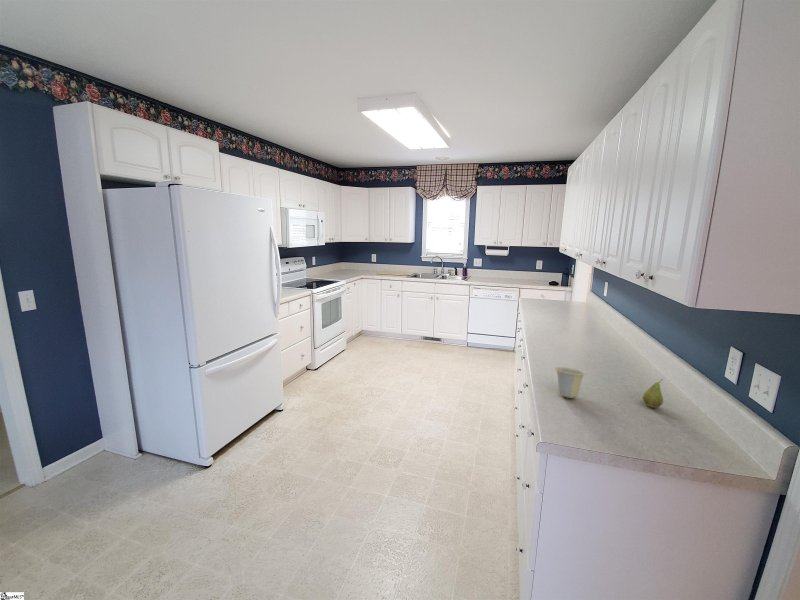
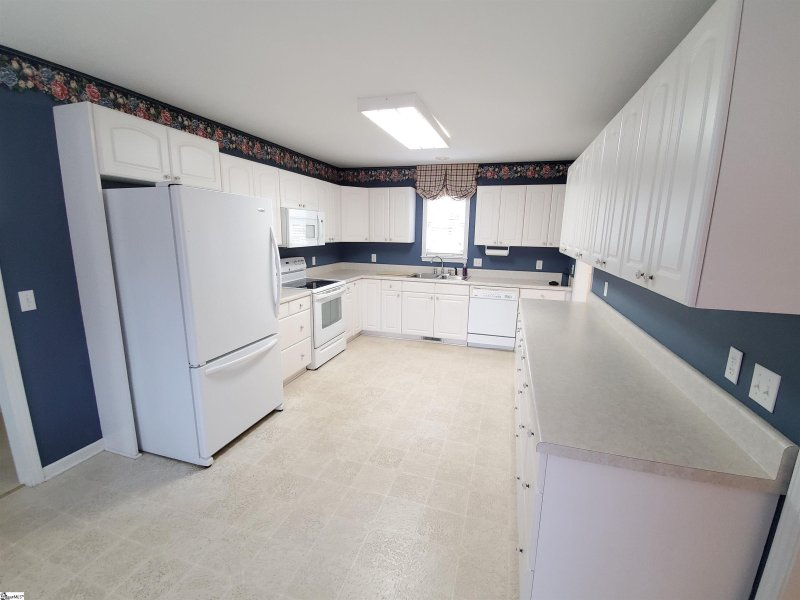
- cup [554,366,587,399]
- fruit [642,378,664,409]
